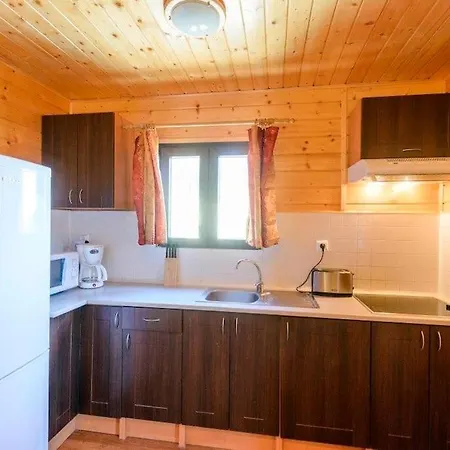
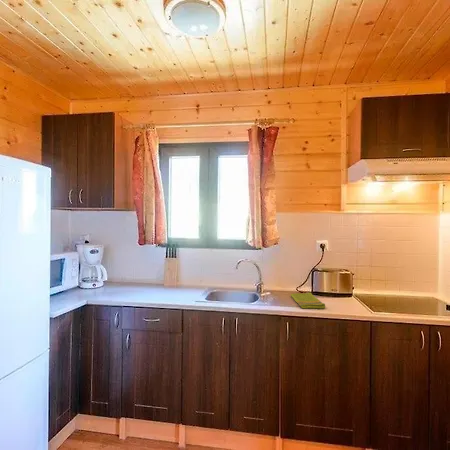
+ dish towel [290,291,326,309]
